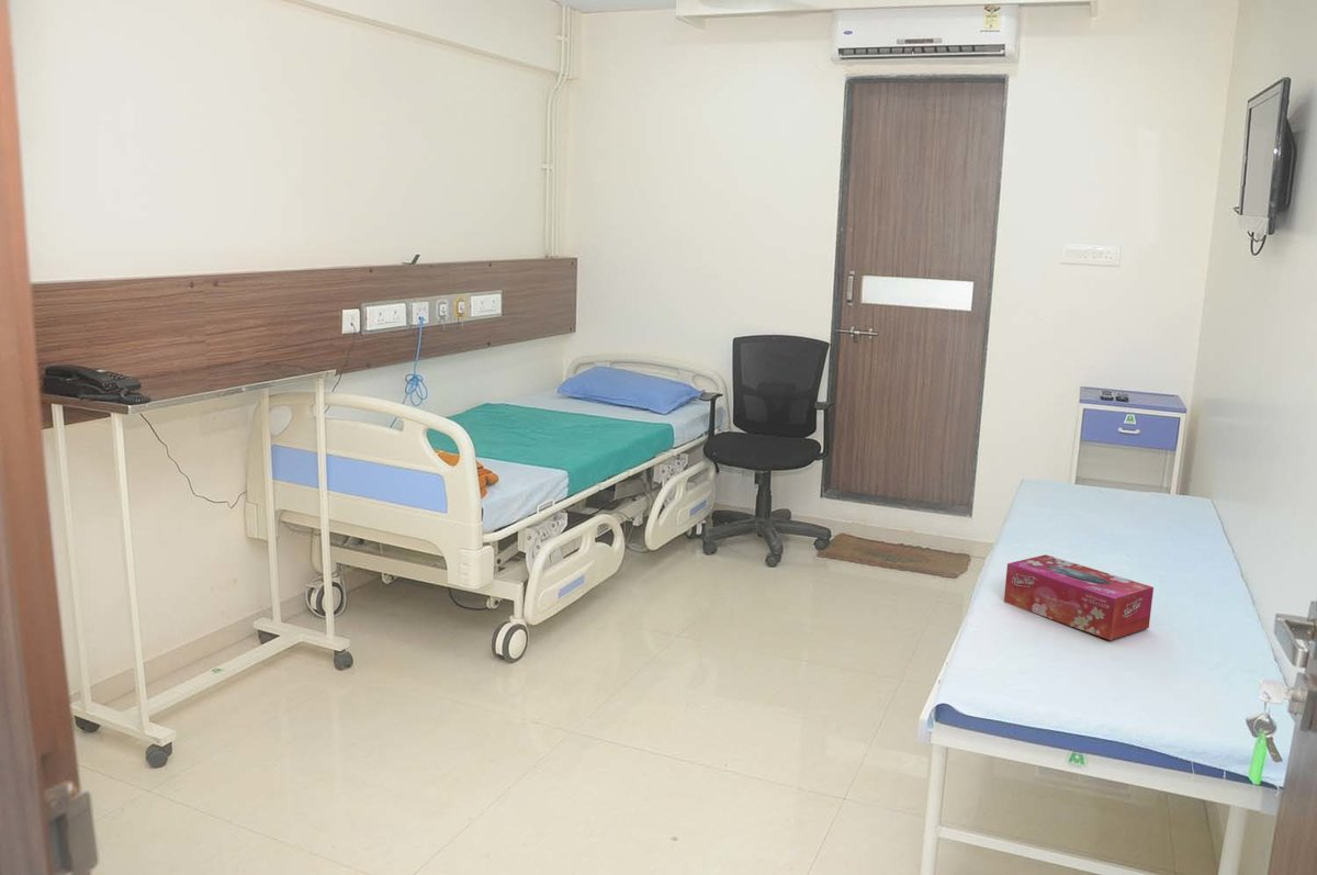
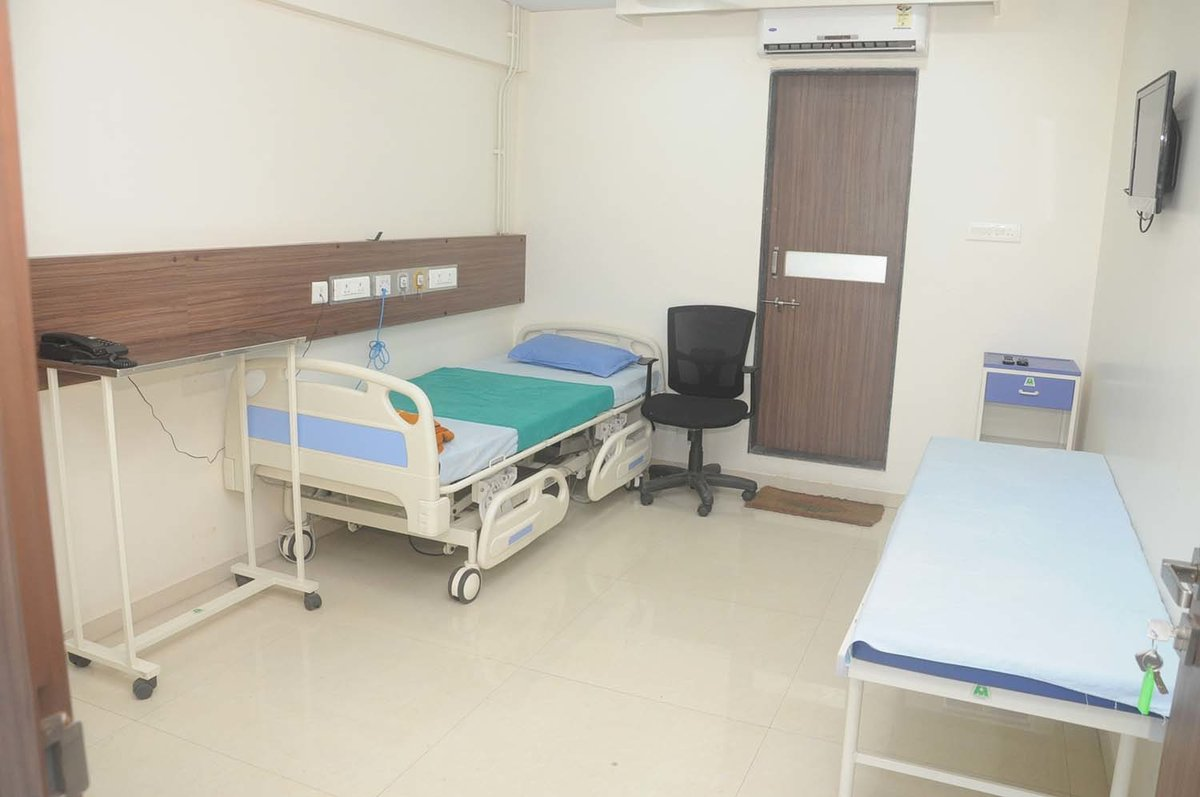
- tissue box [1003,553,1155,641]
